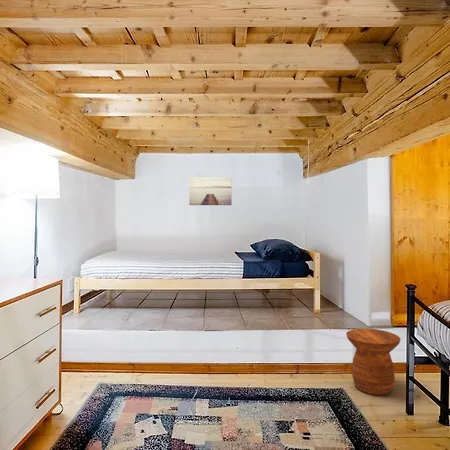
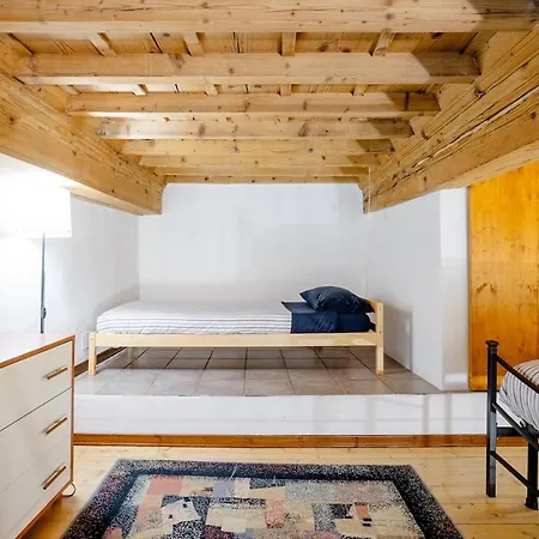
- wall art [188,176,233,206]
- side table [345,328,402,396]
